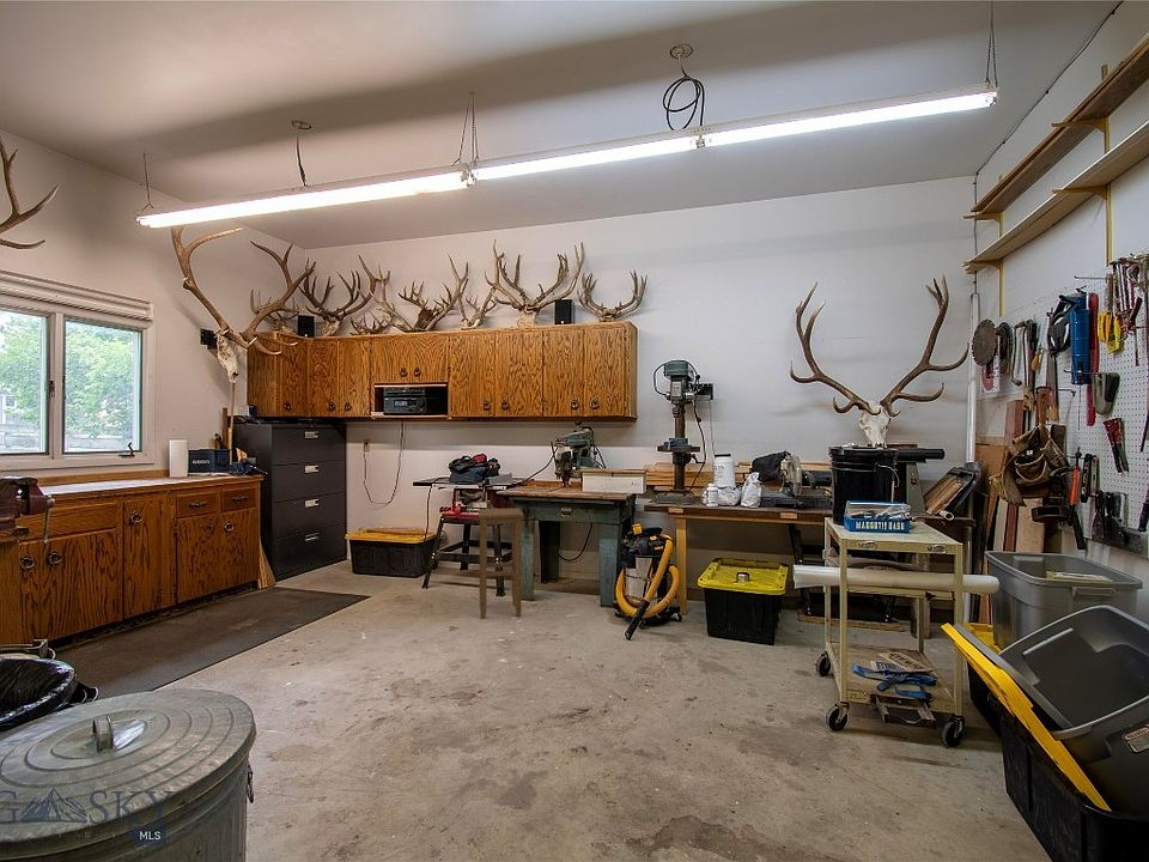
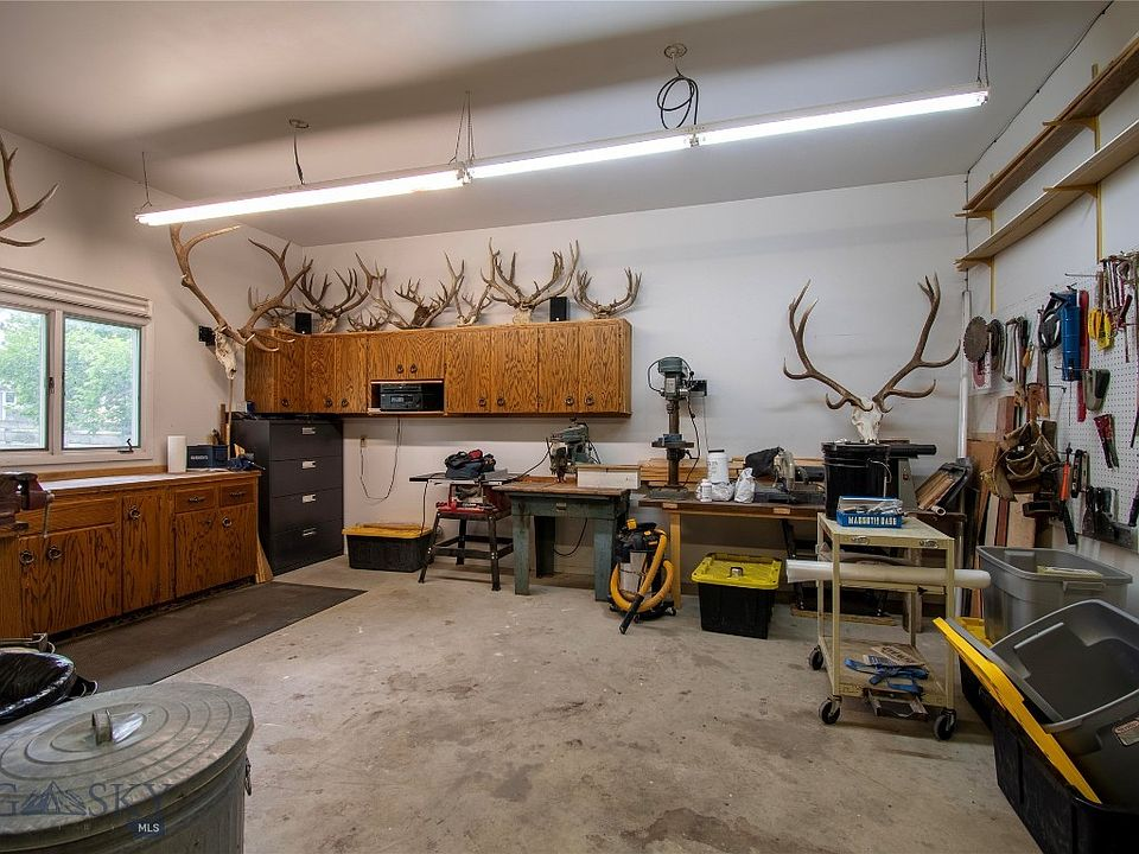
- stool [476,506,524,620]
